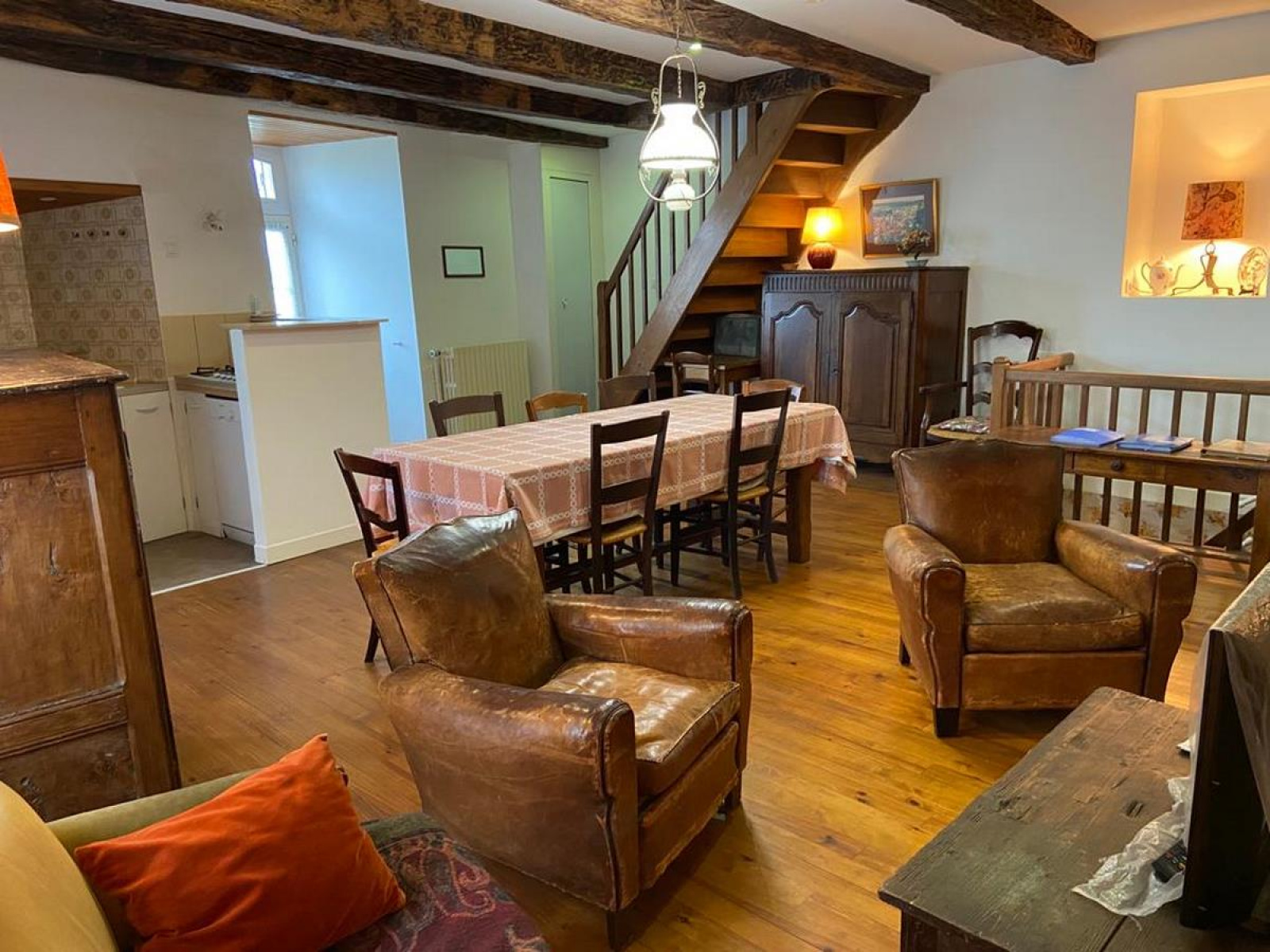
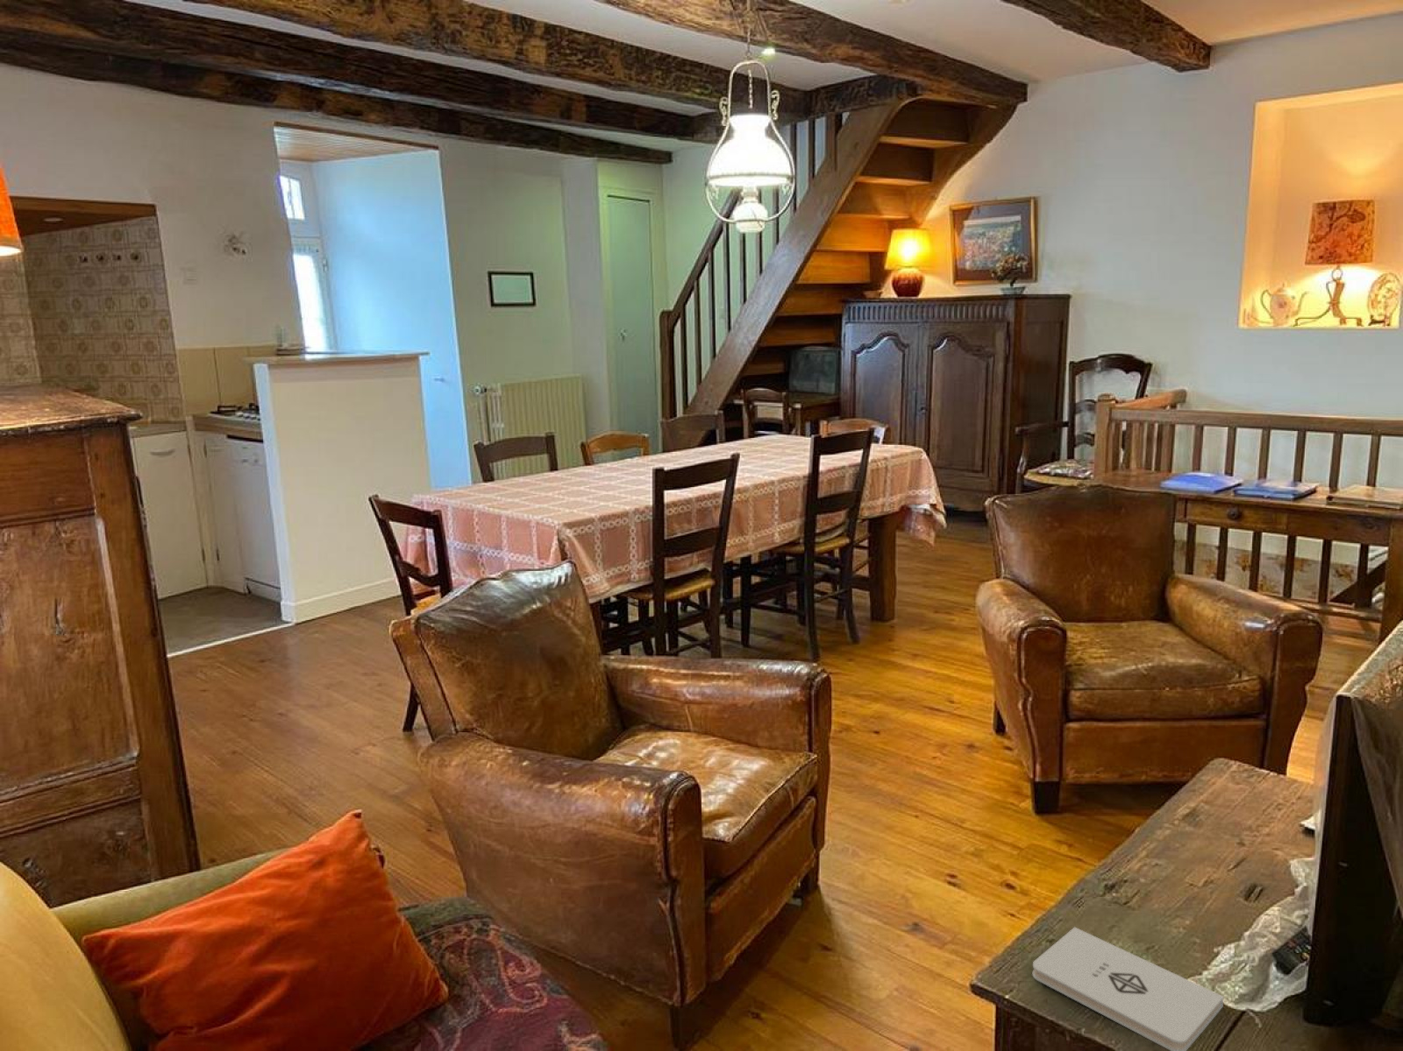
+ notepad [1031,926,1225,1051]
